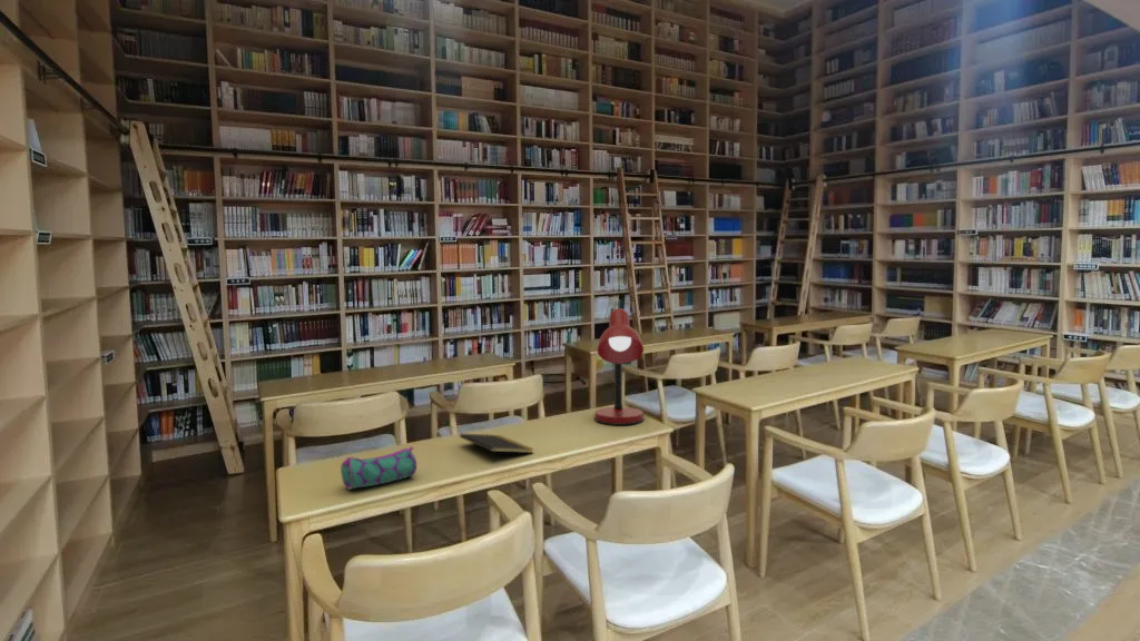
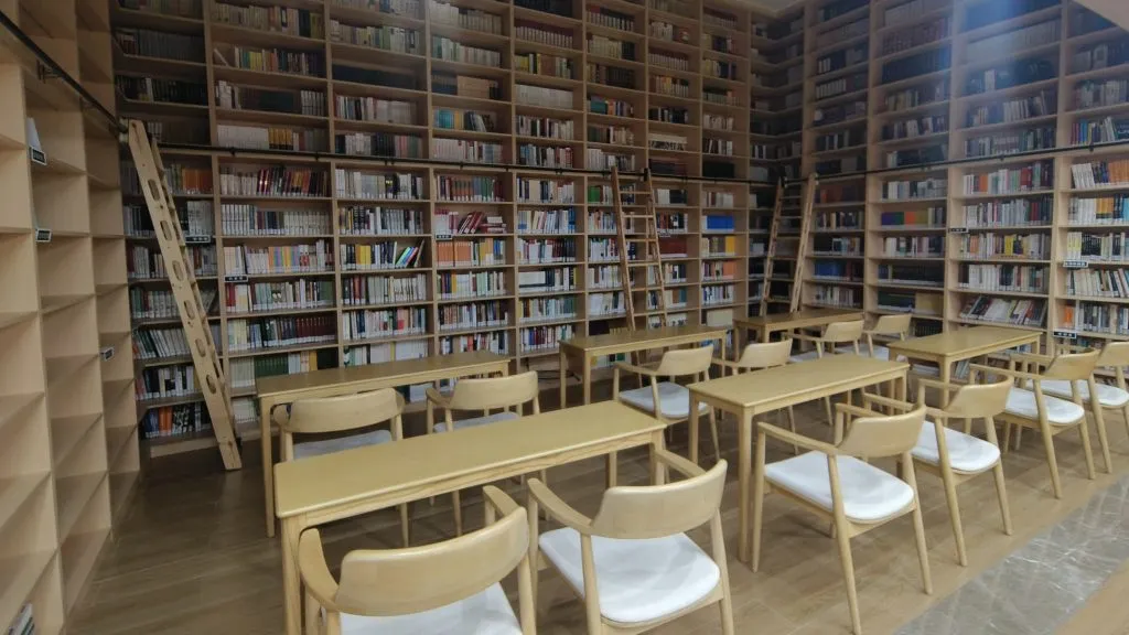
- notepad [459,433,534,463]
- pencil case [340,445,417,491]
- desk lamp [592,307,646,426]
